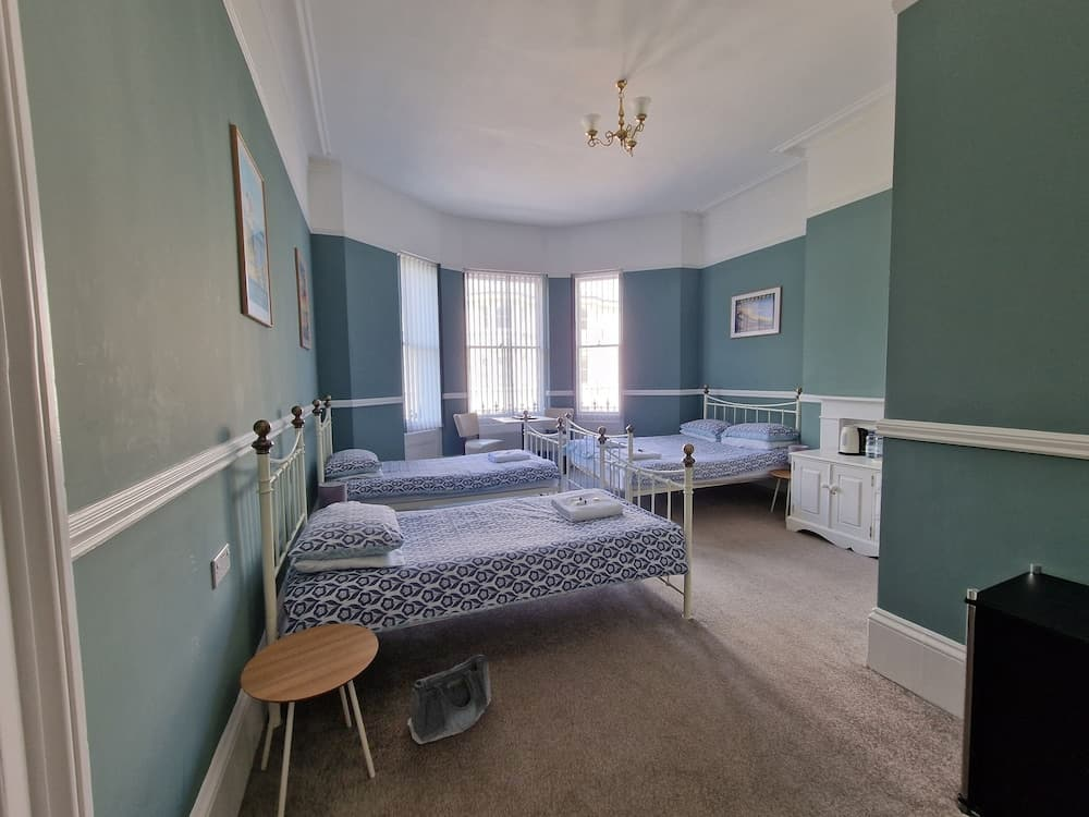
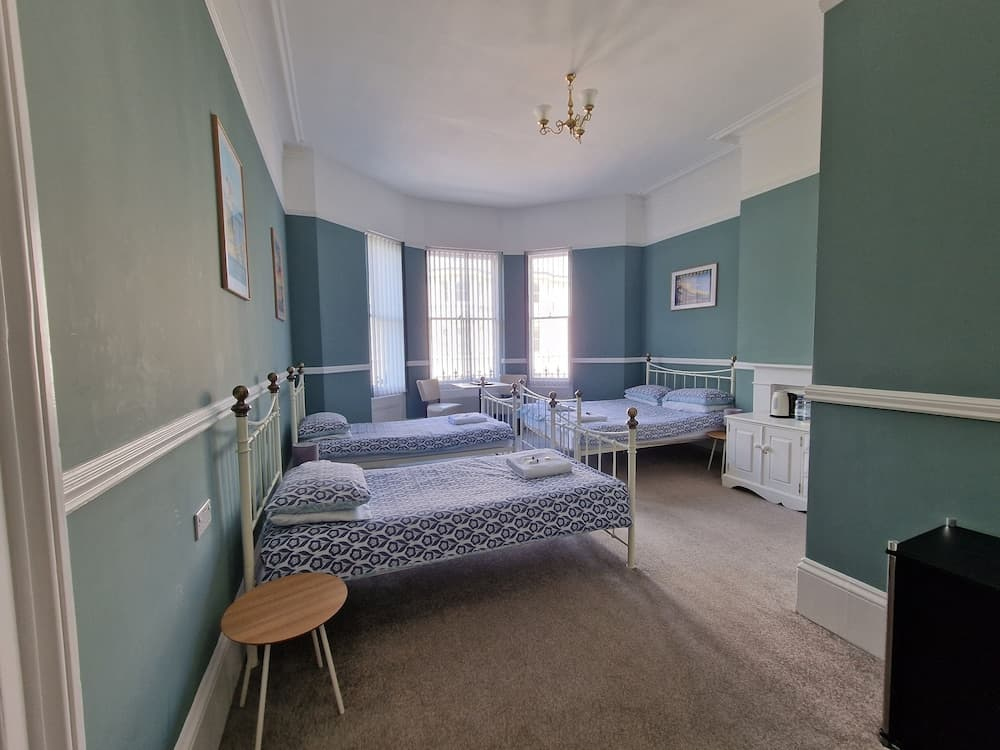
- saddlebag [406,654,492,745]
